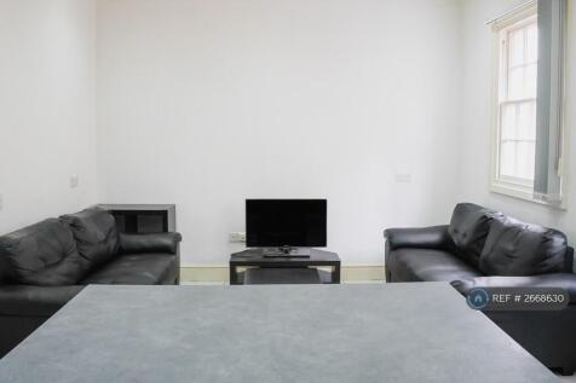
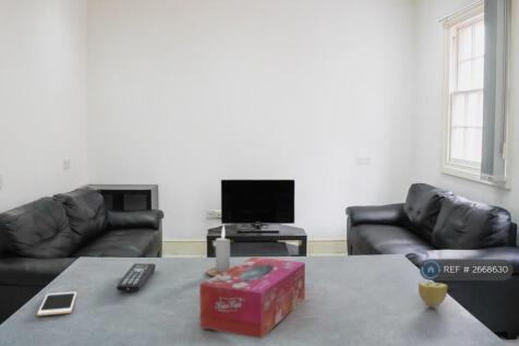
+ candle [205,225,233,277]
+ fruit [418,281,448,308]
+ remote control [116,263,157,293]
+ tissue box [198,255,306,339]
+ cell phone [36,290,77,317]
